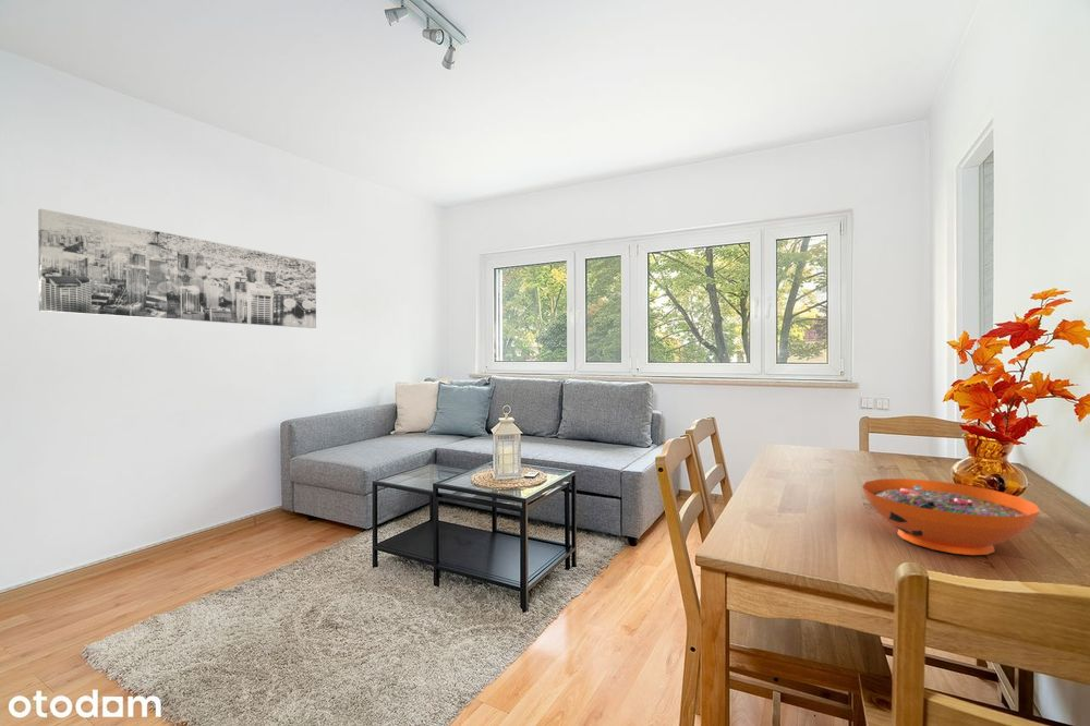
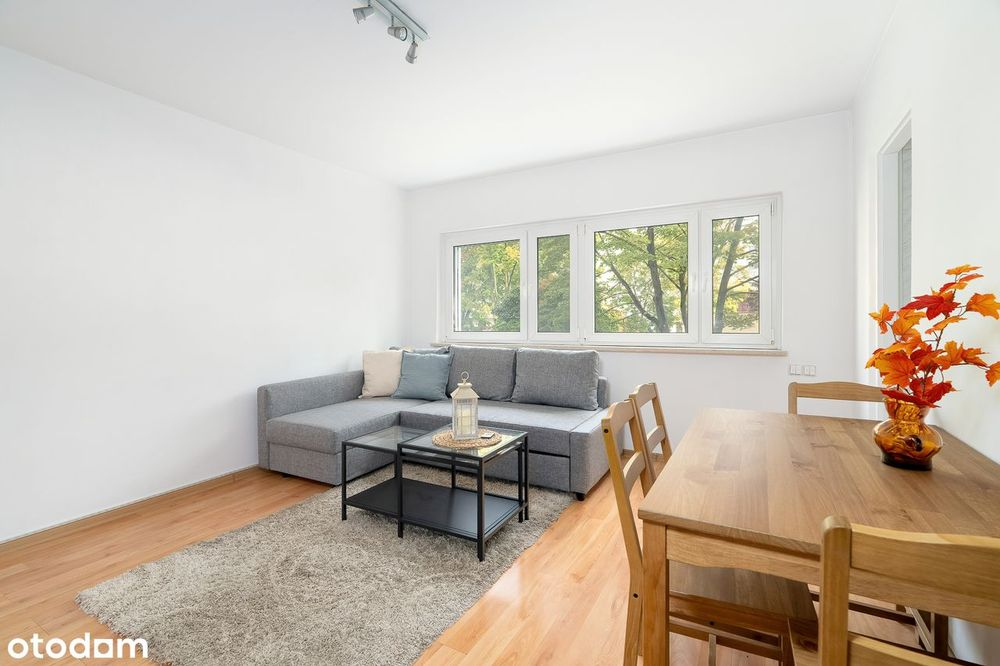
- wall art [37,208,317,329]
- decorative bowl [861,477,1041,556]
